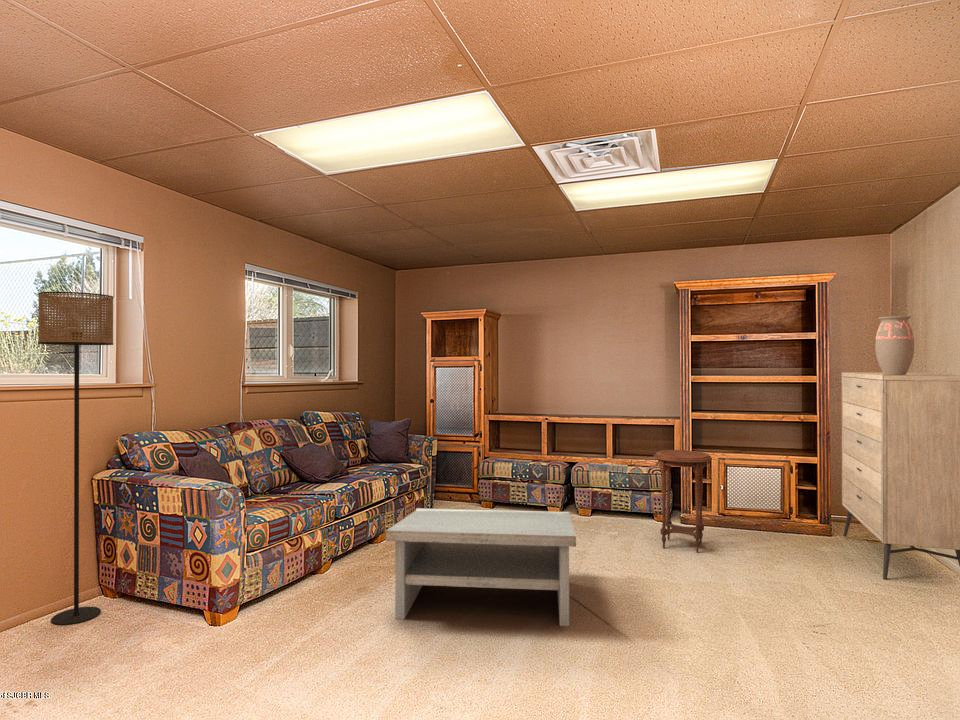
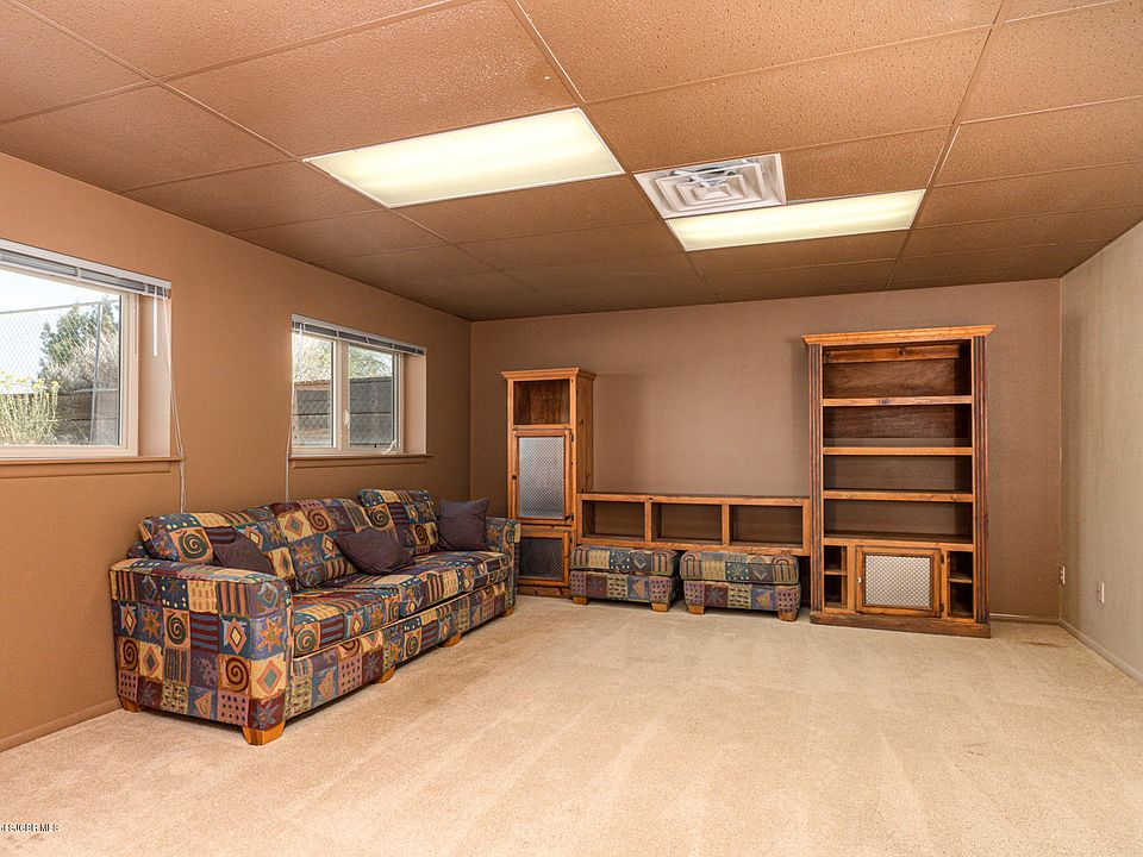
- dresser [841,371,960,581]
- decorative vase [874,315,915,375]
- side table [653,449,713,554]
- floor lamp [37,291,115,626]
- coffee table [385,507,577,627]
